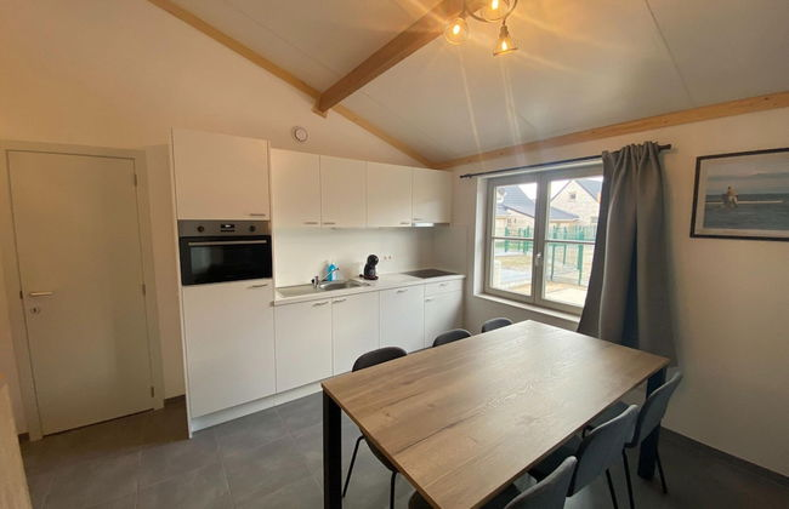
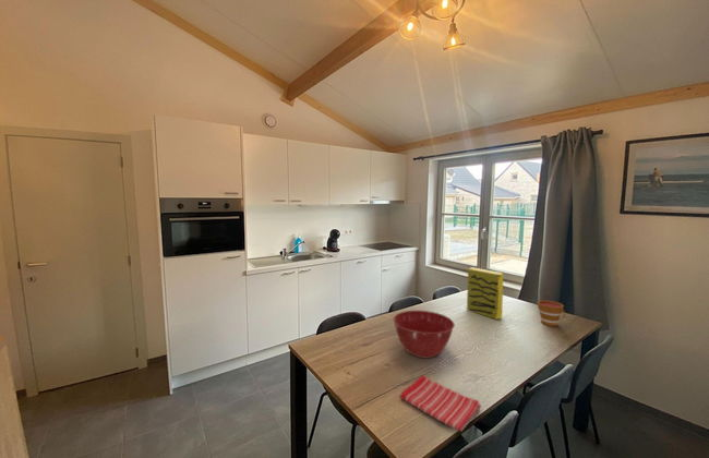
+ dish towel [399,374,482,433]
+ cup [537,299,566,327]
+ cereal box [466,266,505,321]
+ mixing bowl [392,310,456,359]
